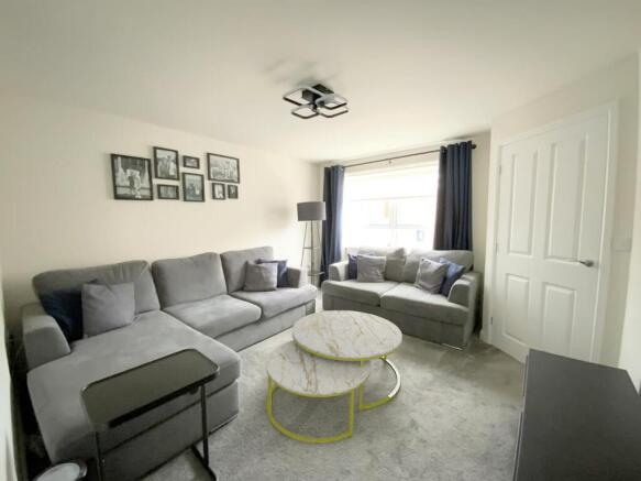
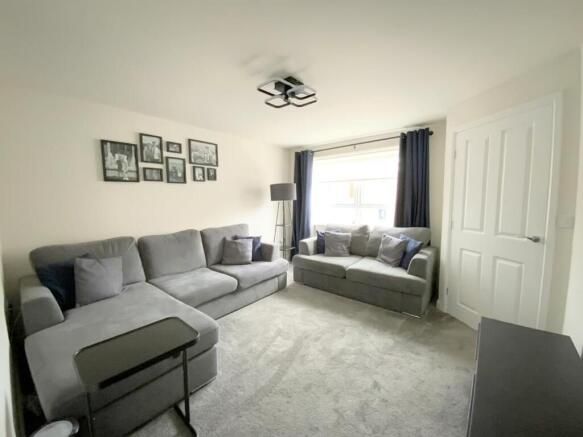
- coffee table [265,309,404,444]
